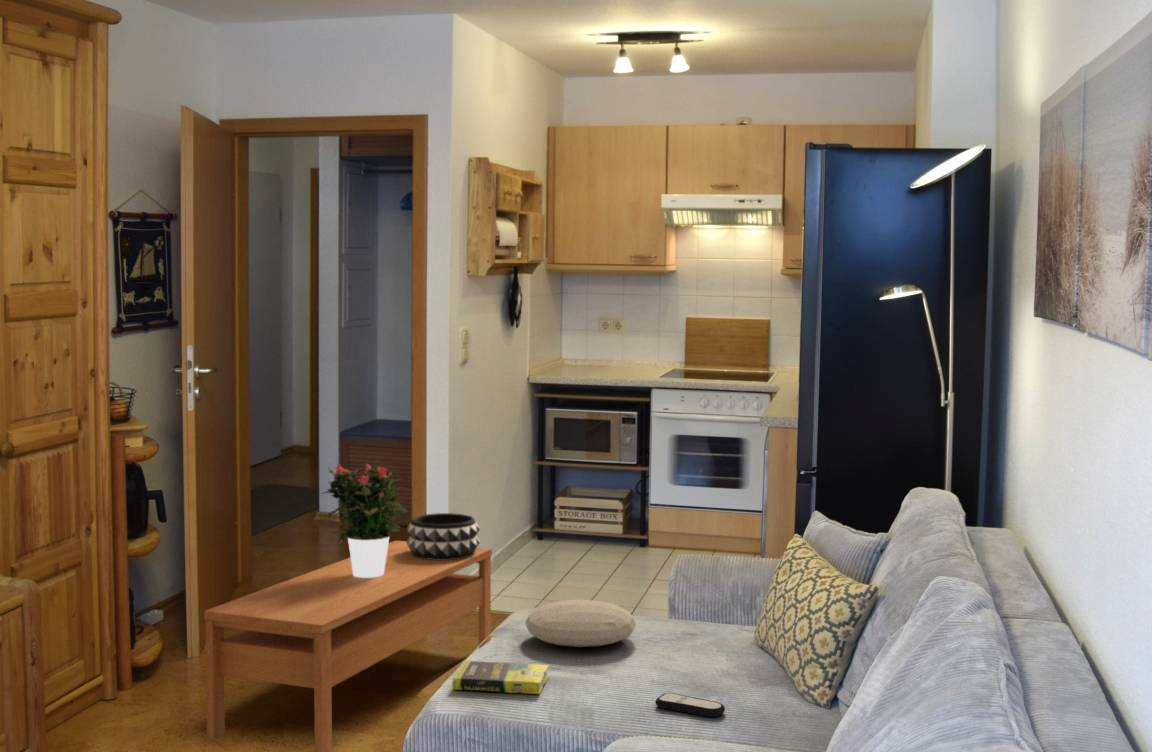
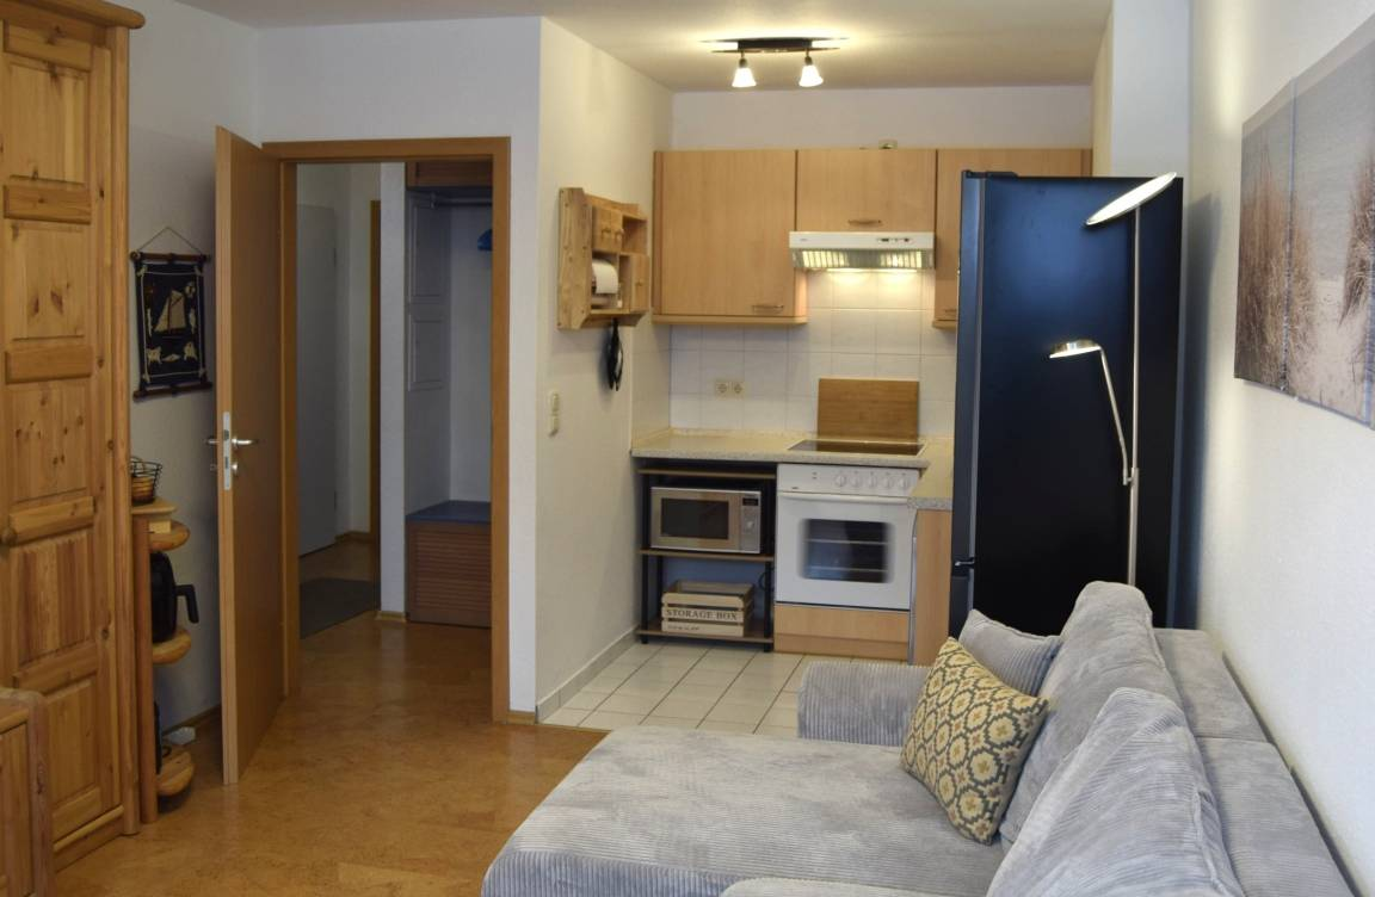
- cushion [524,599,637,648]
- coffee table [203,540,493,752]
- potted flower [320,463,409,578]
- book [451,660,550,695]
- decorative bowl [405,512,481,560]
- remote control [654,692,726,718]
